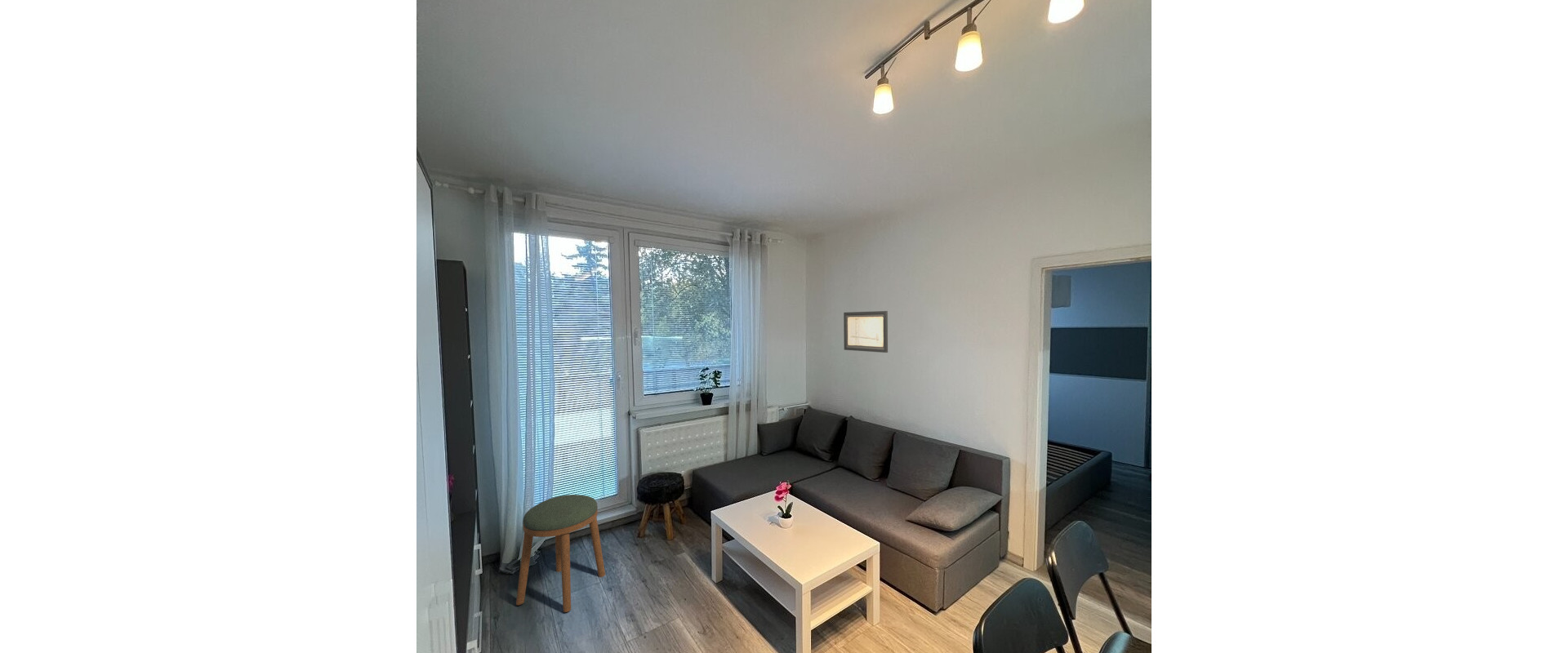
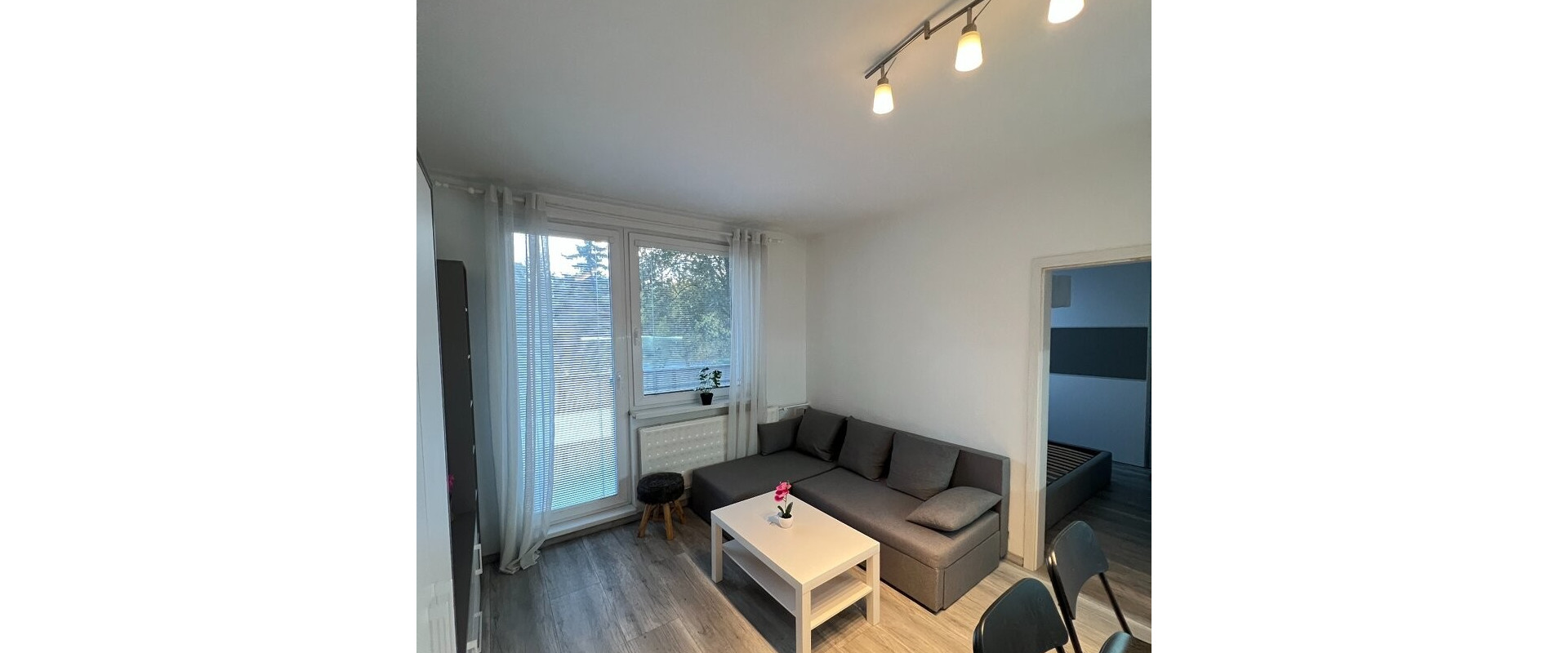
- stool [515,494,606,613]
- wall art [843,310,889,353]
